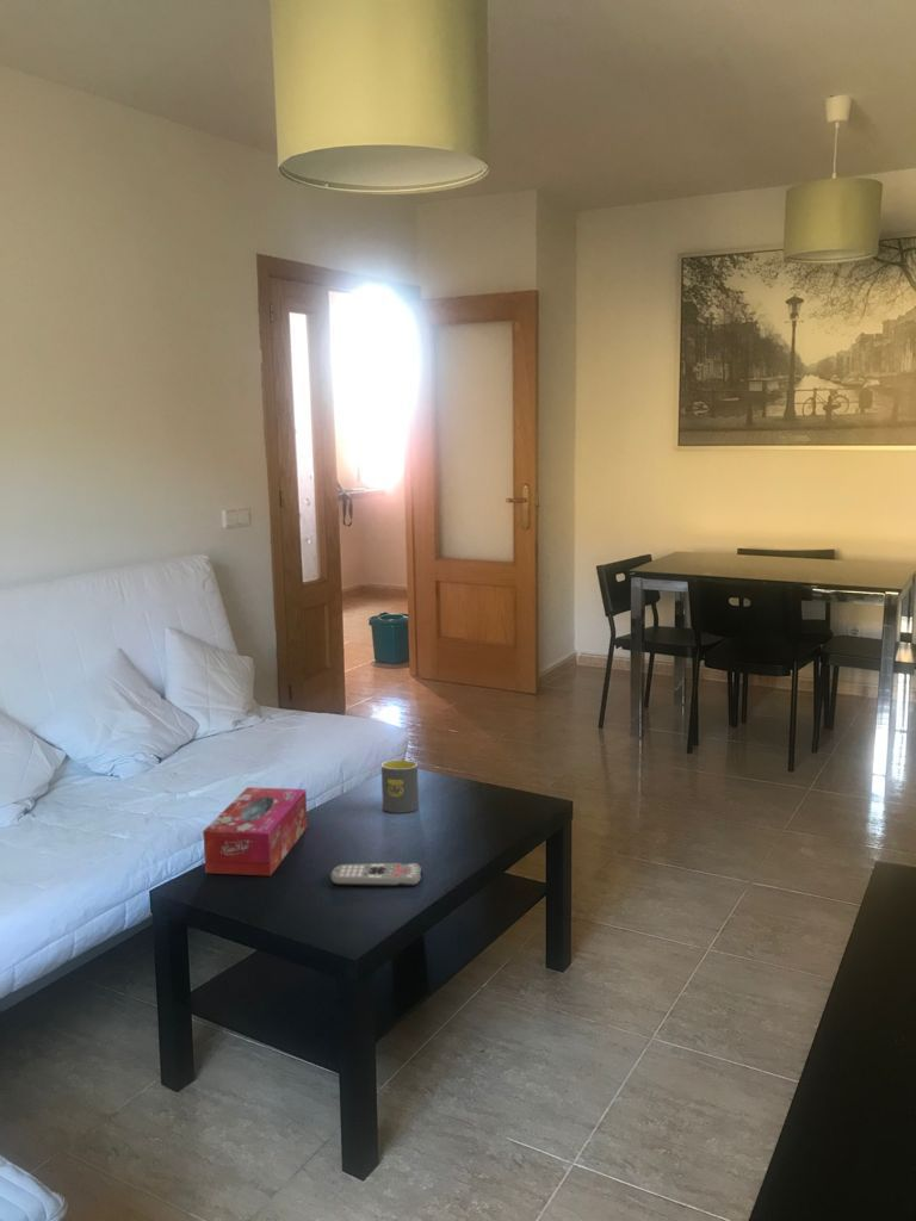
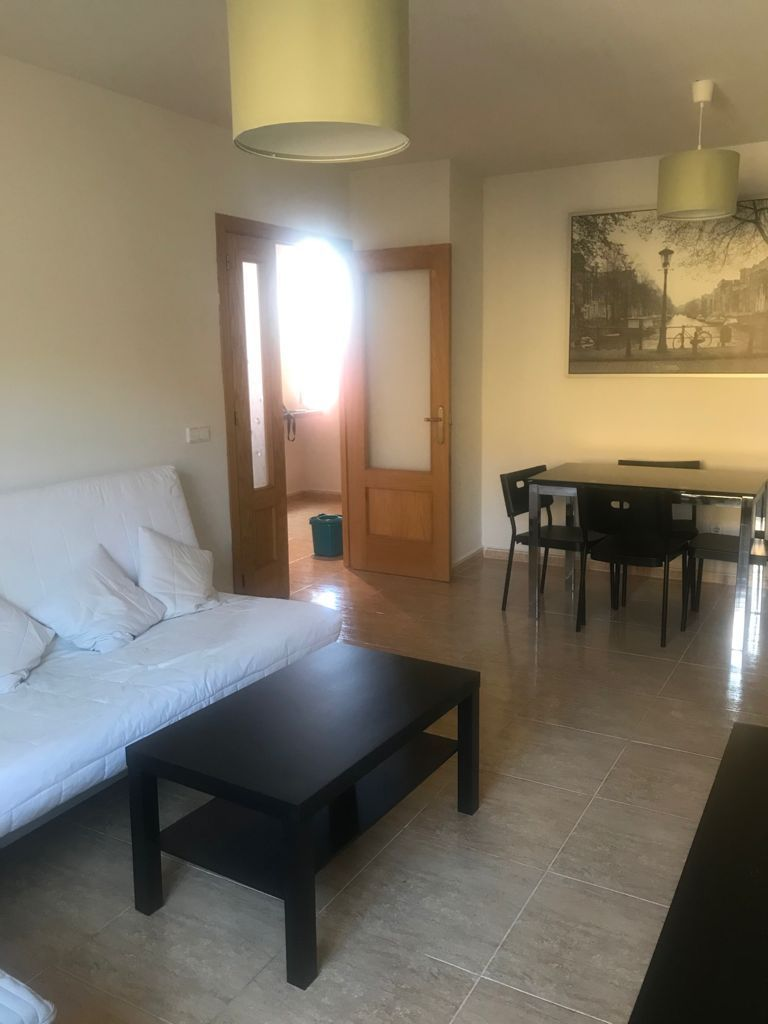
- mug [380,757,420,814]
- tissue box [202,786,309,878]
- remote control [329,862,422,887]
